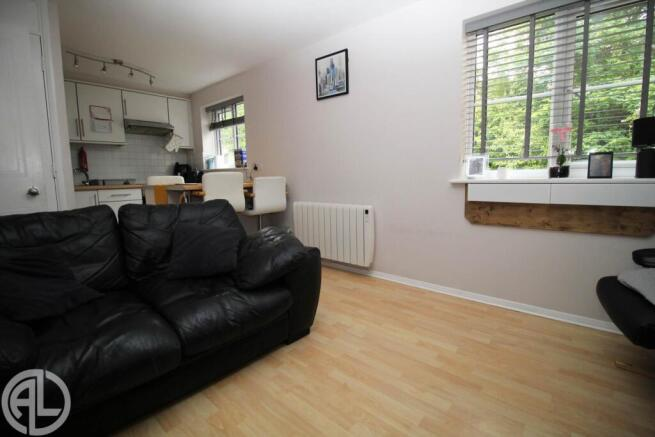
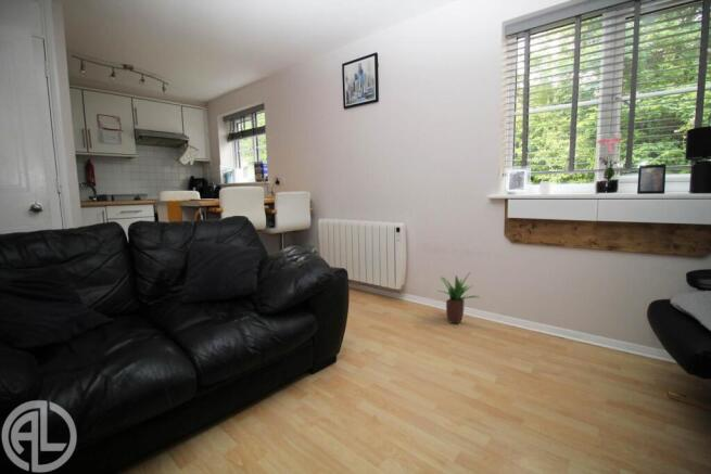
+ potted plant [437,270,483,325]
